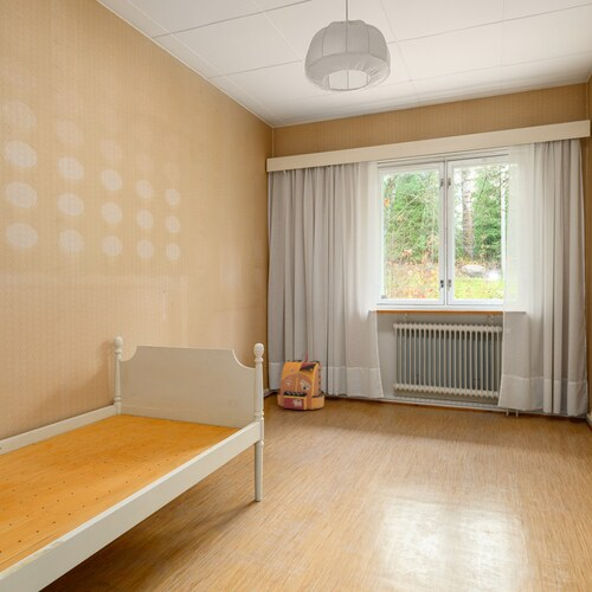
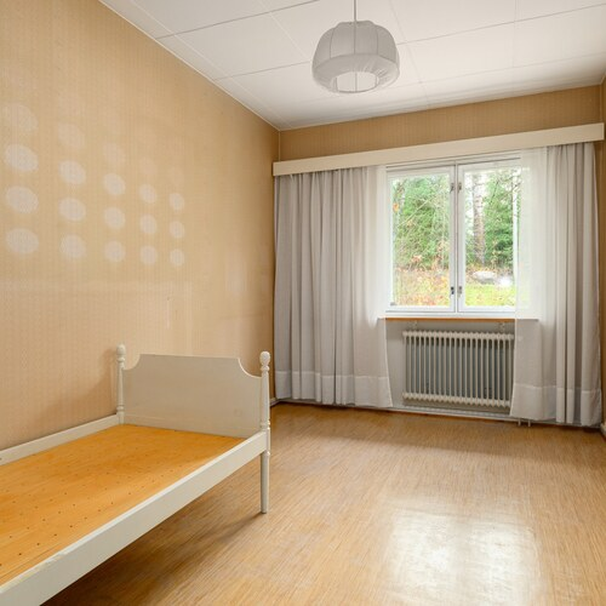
- backpack [276,353,326,411]
